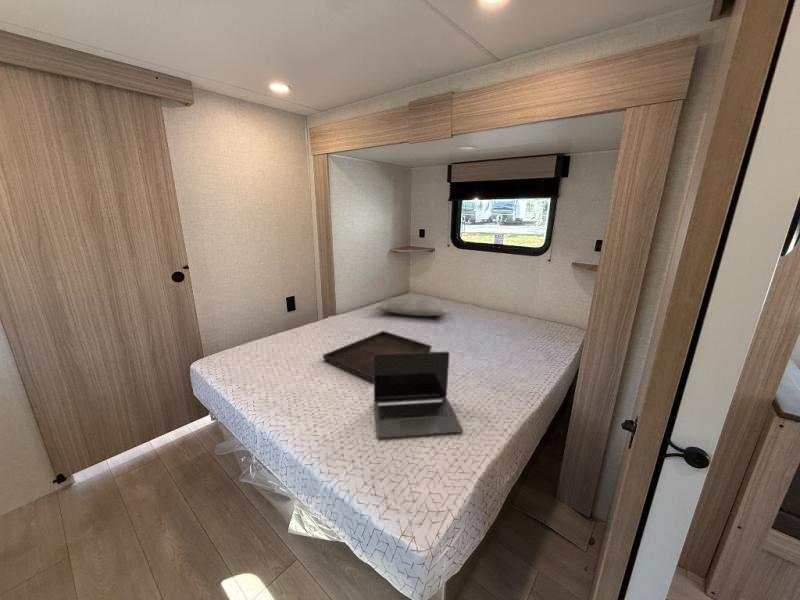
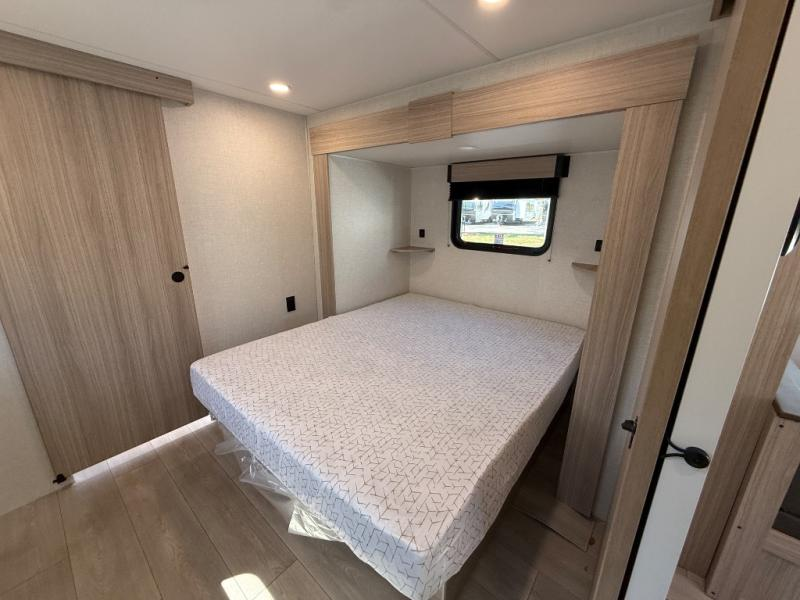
- pillow [375,296,451,317]
- laptop [373,351,464,439]
- serving tray [322,330,433,383]
